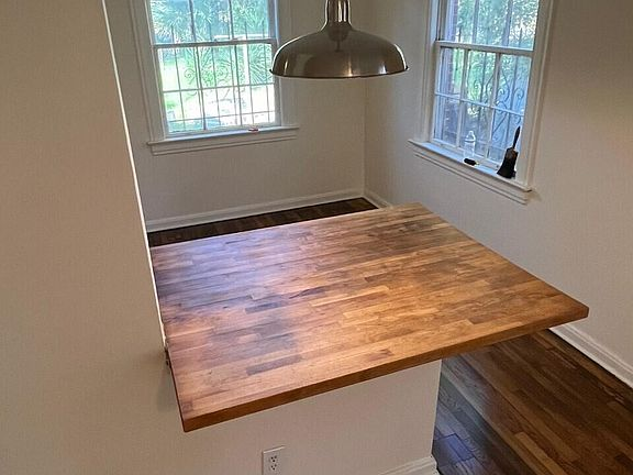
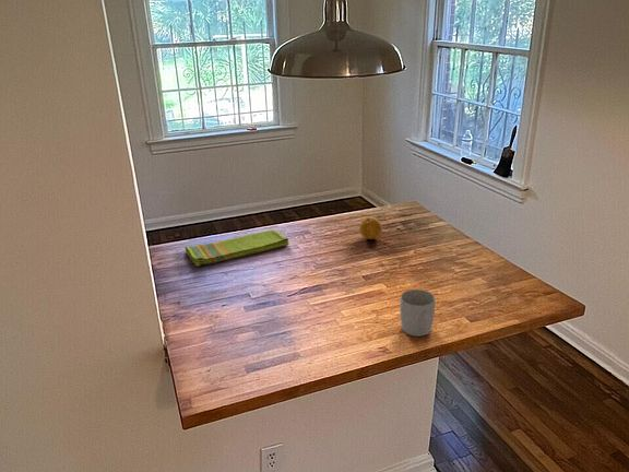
+ mug [399,288,437,338]
+ dish towel [185,228,289,268]
+ fruit [358,216,383,240]
